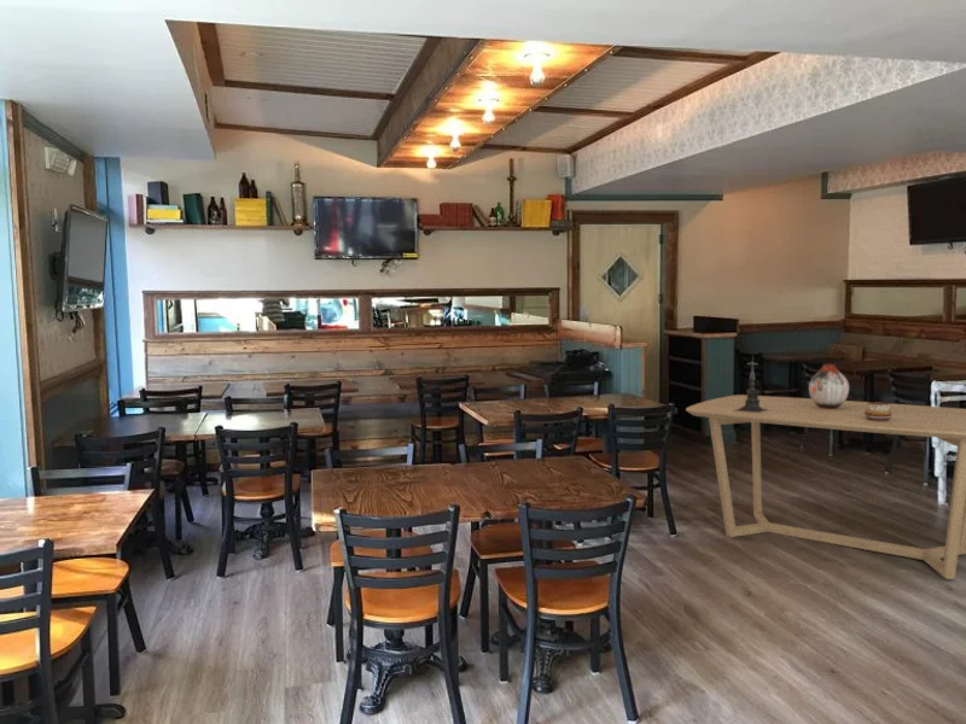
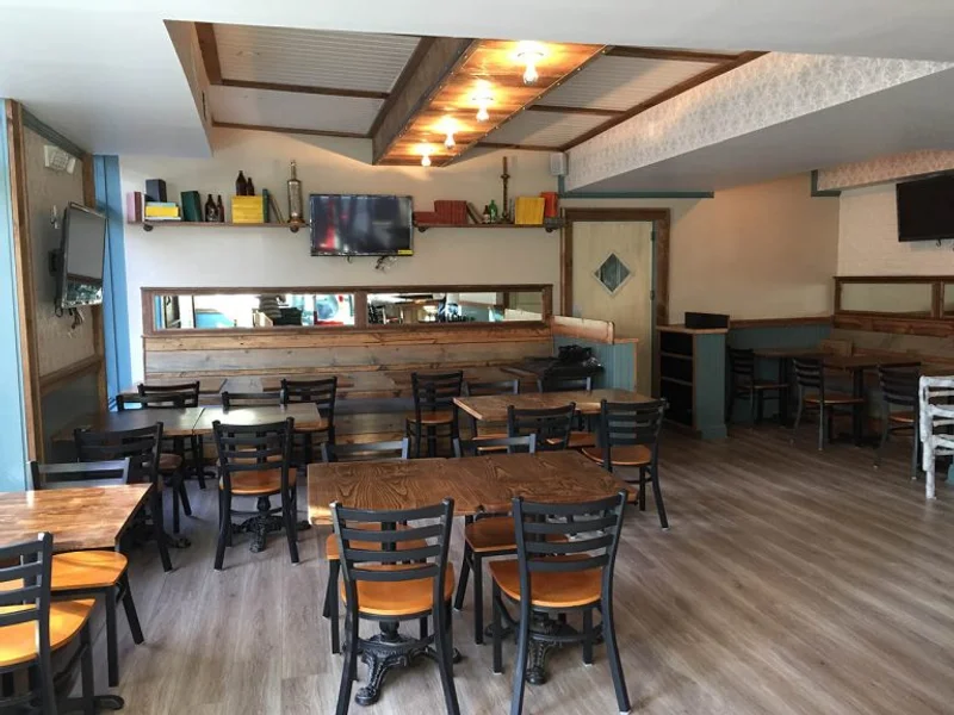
- decorative bowl [865,401,892,421]
- vase [808,363,850,409]
- candle holder [735,355,768,413]
- dining table [685,393,966,580]
